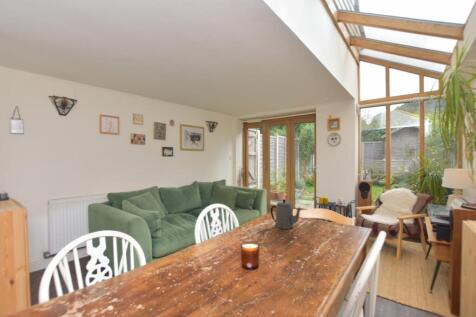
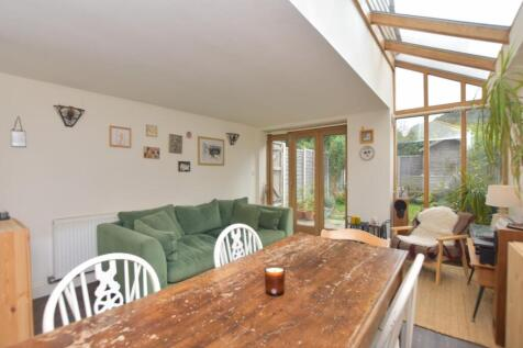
- teapot [270,198,302,230]
